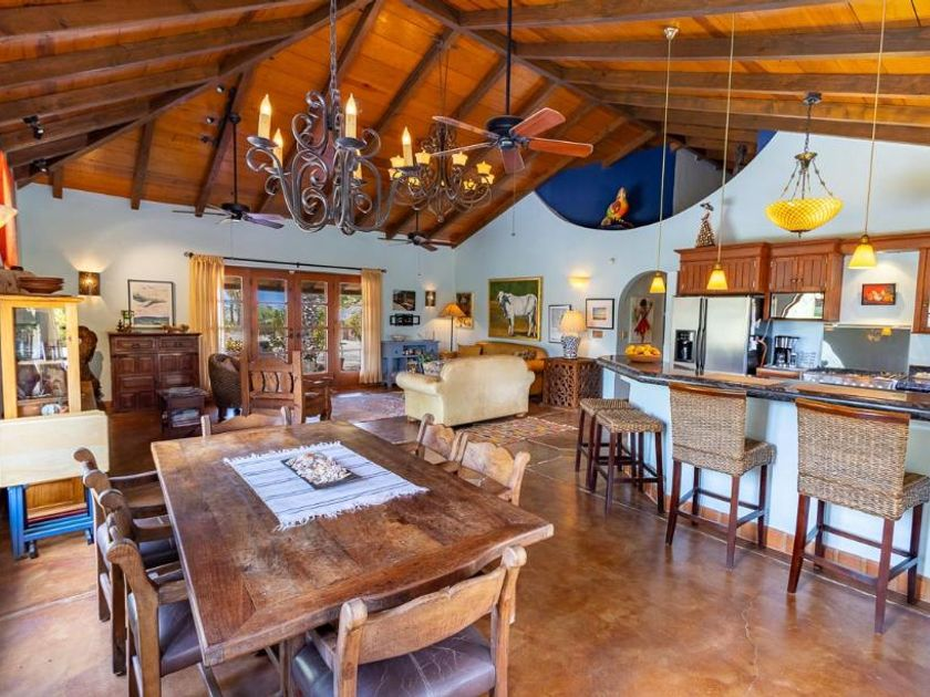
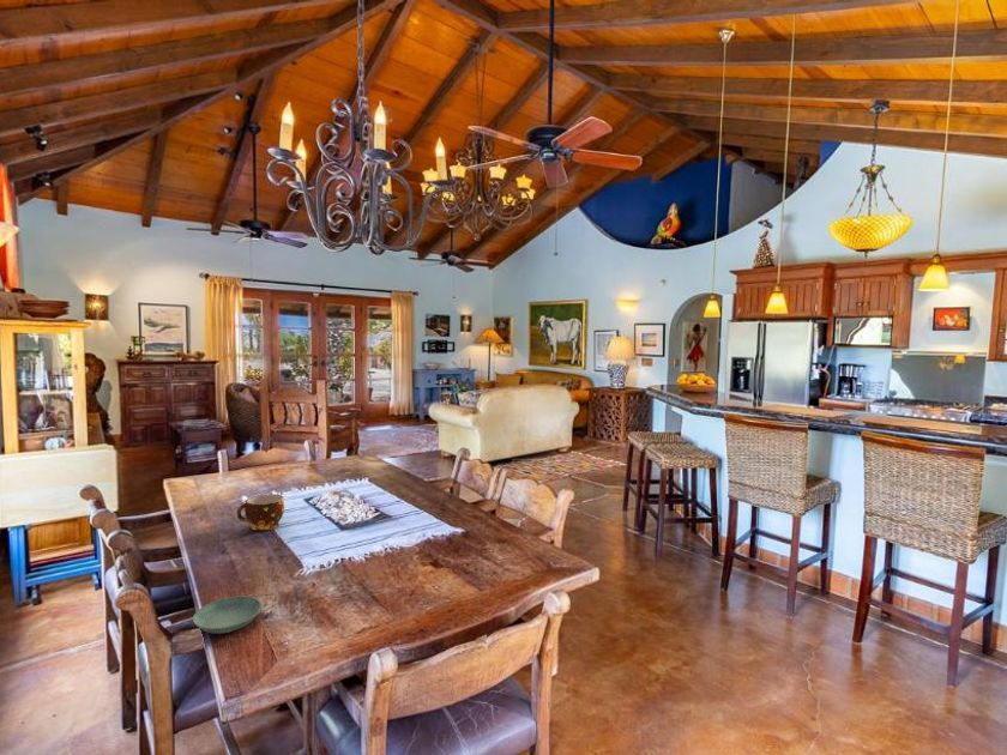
+ saucer [192,596,263,635]
+ cup [235,493,285,532]
